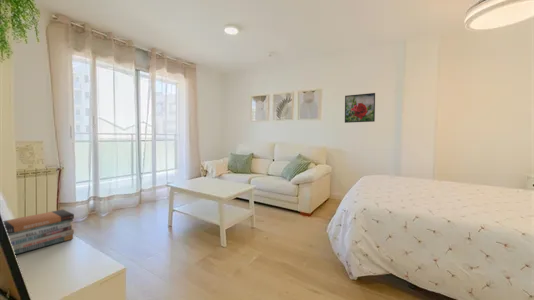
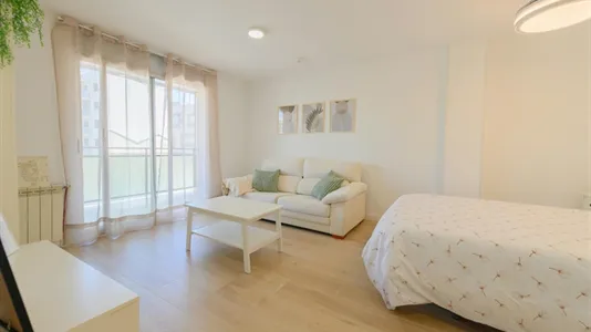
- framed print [344,92,376,124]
- book stack [2,209,75,255]
